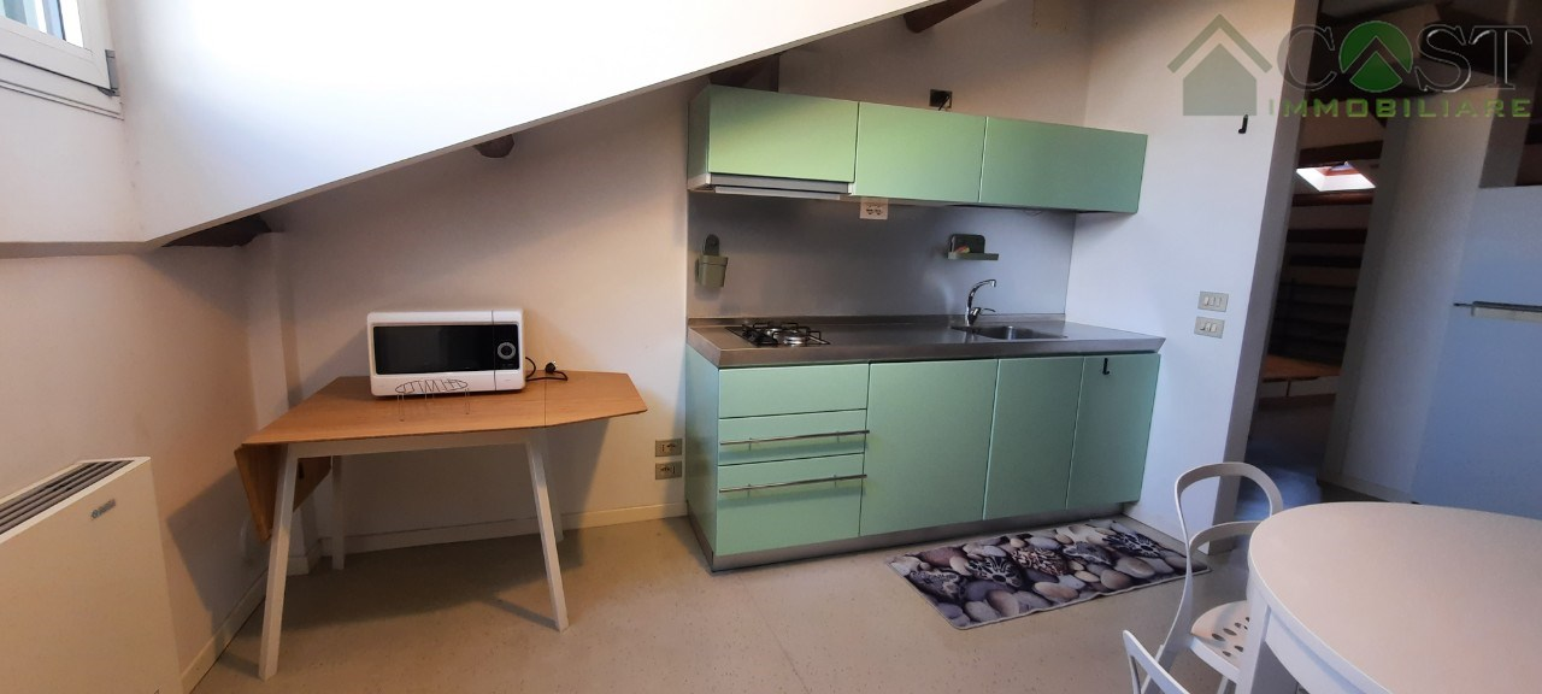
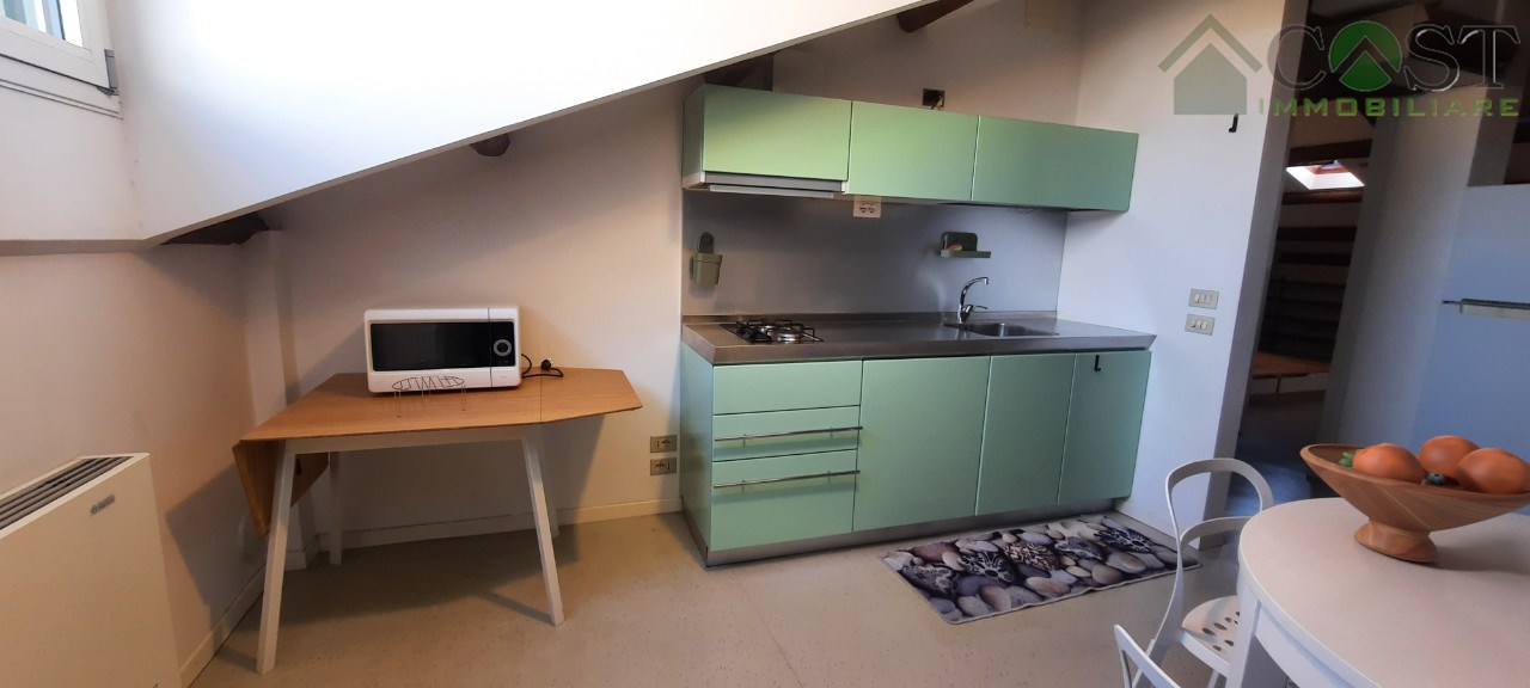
+ fruit bowl [1299,435,1530,564]
